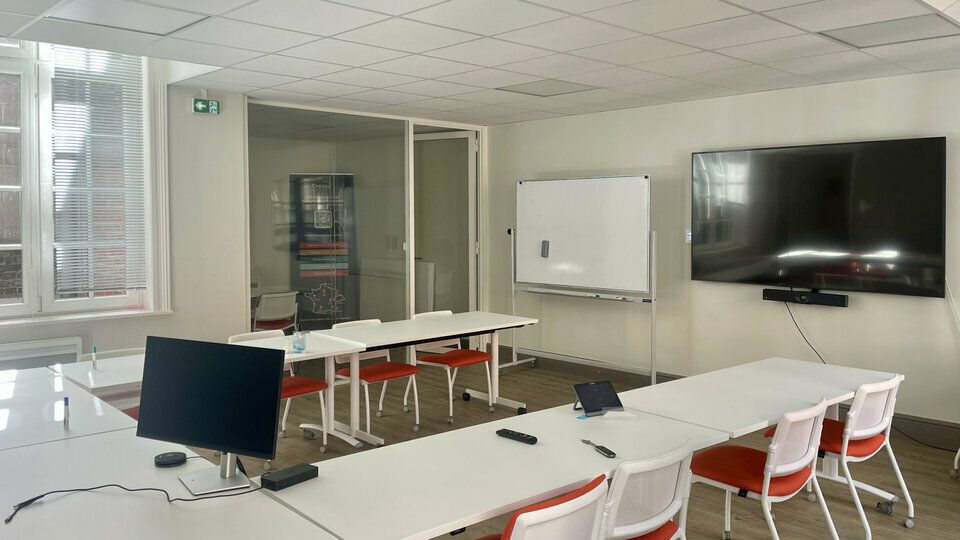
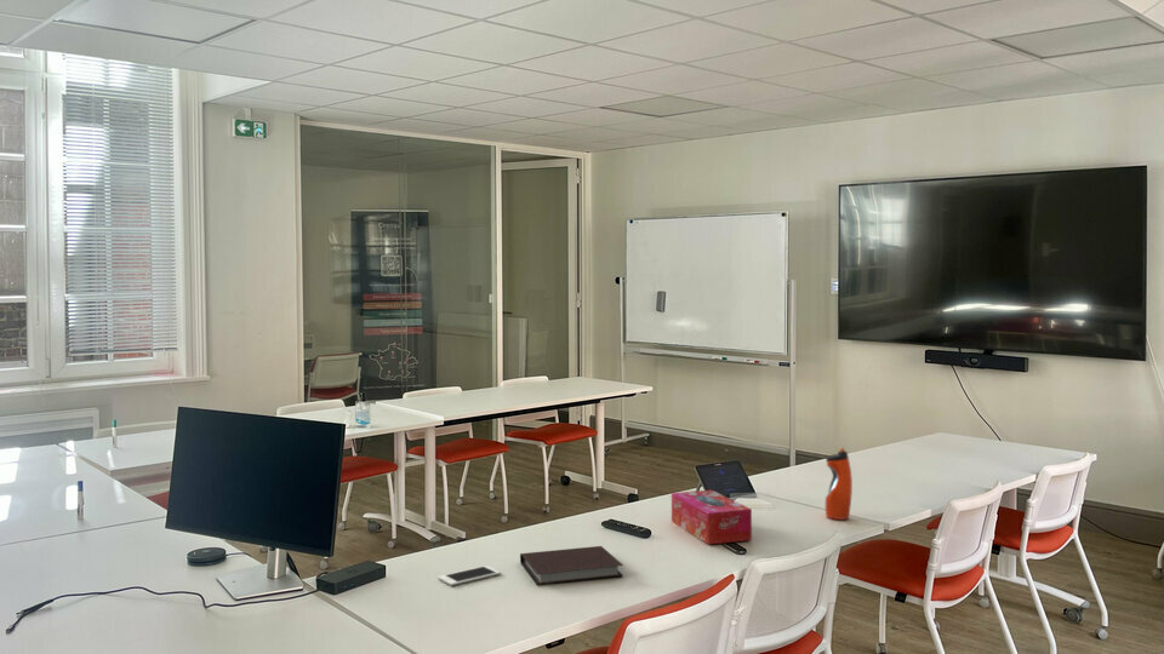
+ water bottle [824,447,854,521]
+ cell phone [436,564,502,586]
+ tissue box [671,489,753,546]
+ notebook [519,545,624,586]
